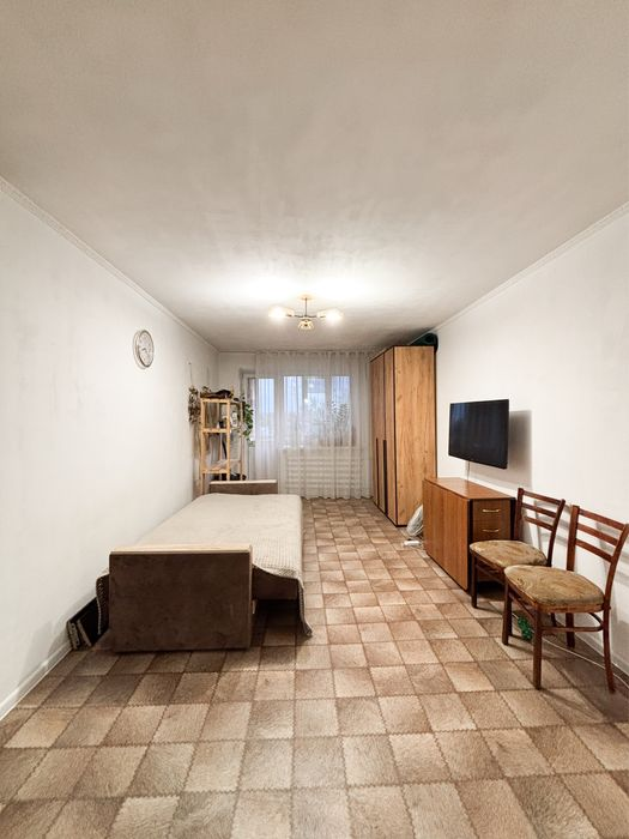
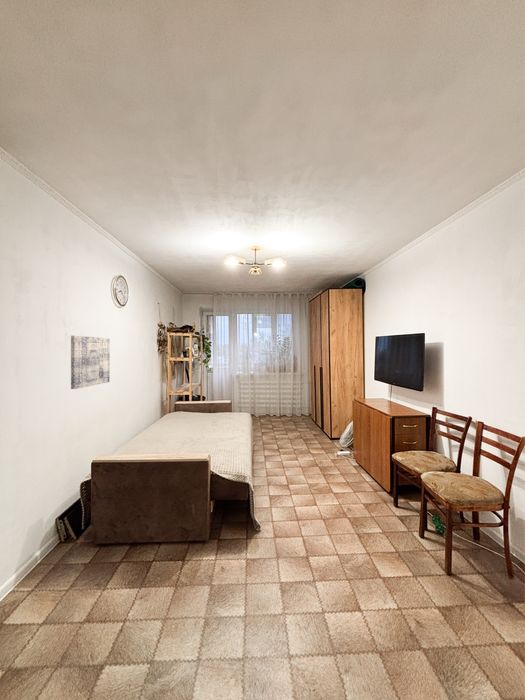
+ wall art [70,335,111,390]
